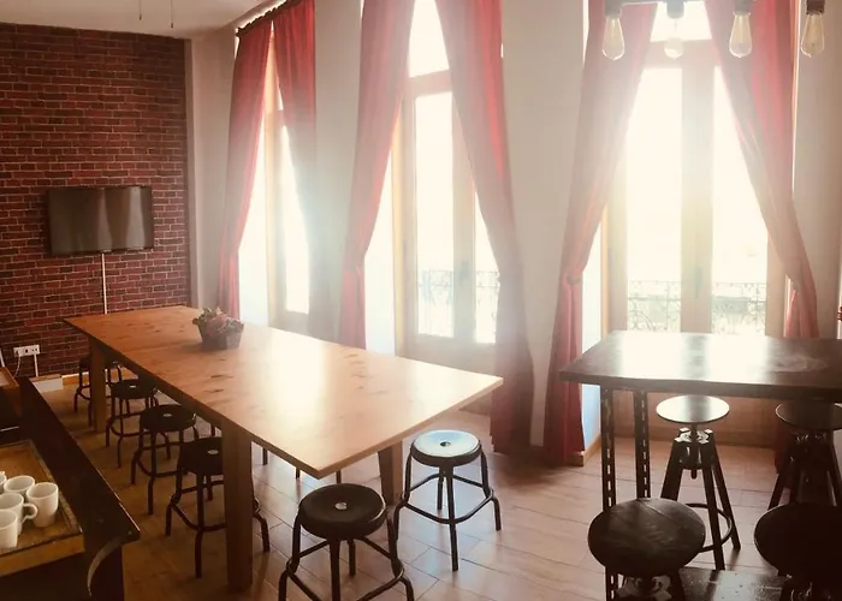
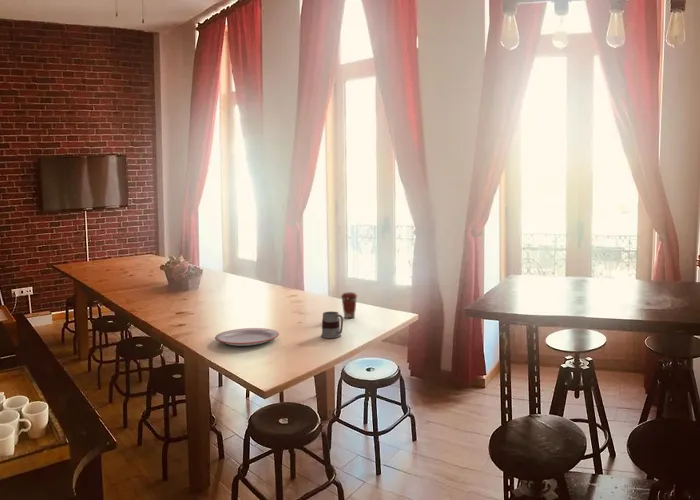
+ plate [214,327,280,347]
+ coffee cup [340,291,358,319]
+ mug [320,311,344,339]
